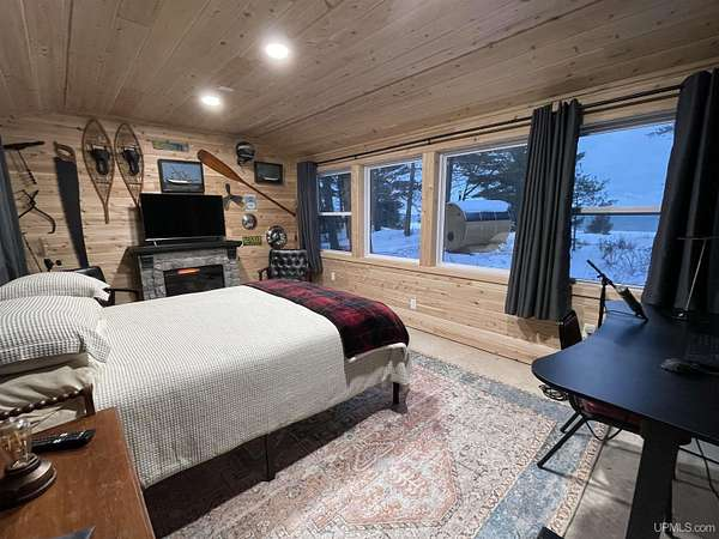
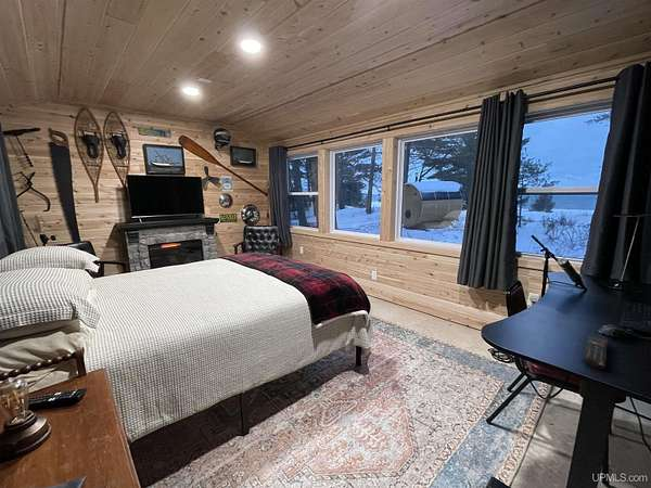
+ remote control [582,334,609,371]
